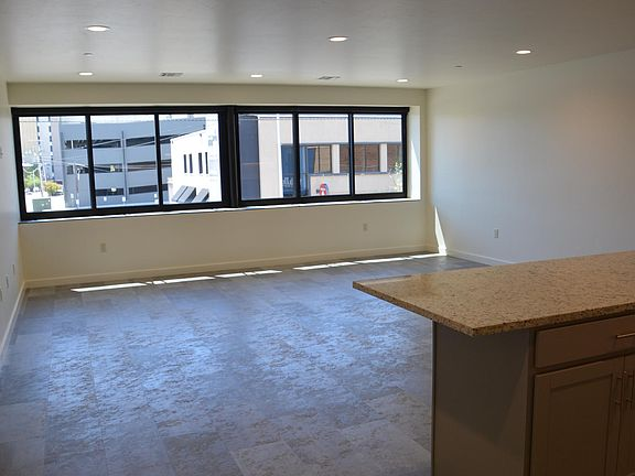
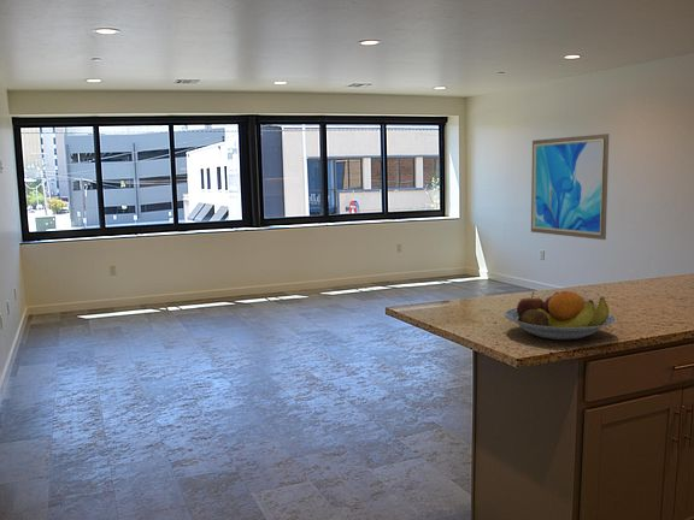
+ fruit bowl [504,290,617,341]
+ wall art [530,132,610,241]
